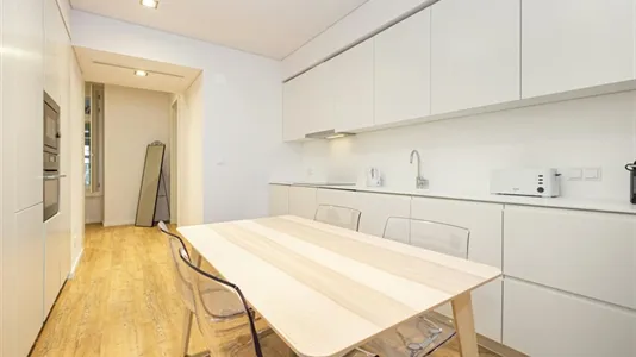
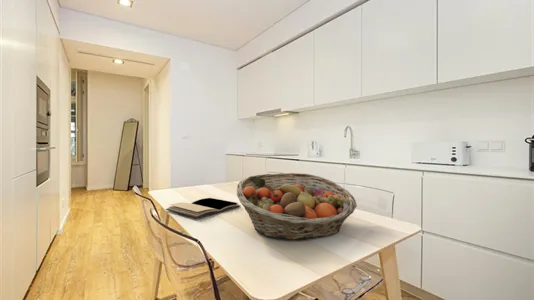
+ book [165,197,242,219]
+ fruit basket [236,172,358,241]
